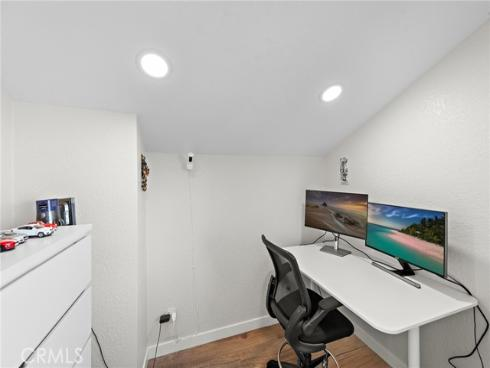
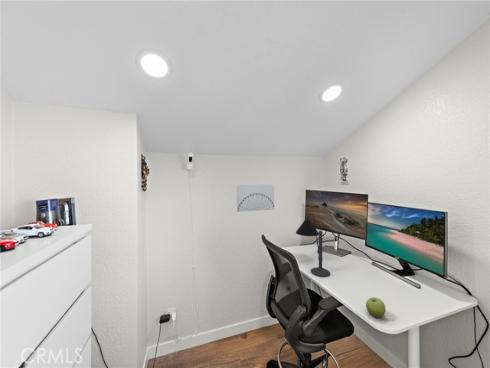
+ fruit [365,296,387,319]
+ desk lamp [295,213,331,278]
+ wall art [236,184,275,213]
